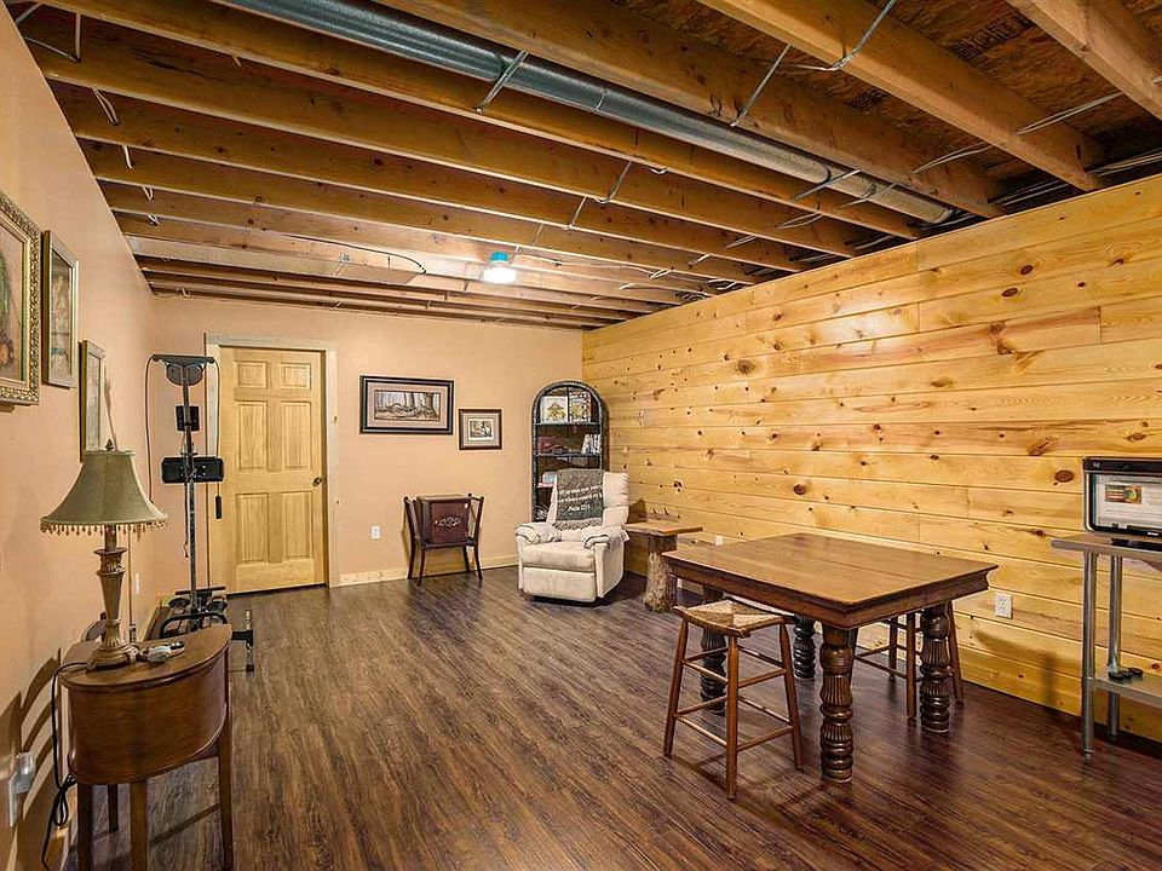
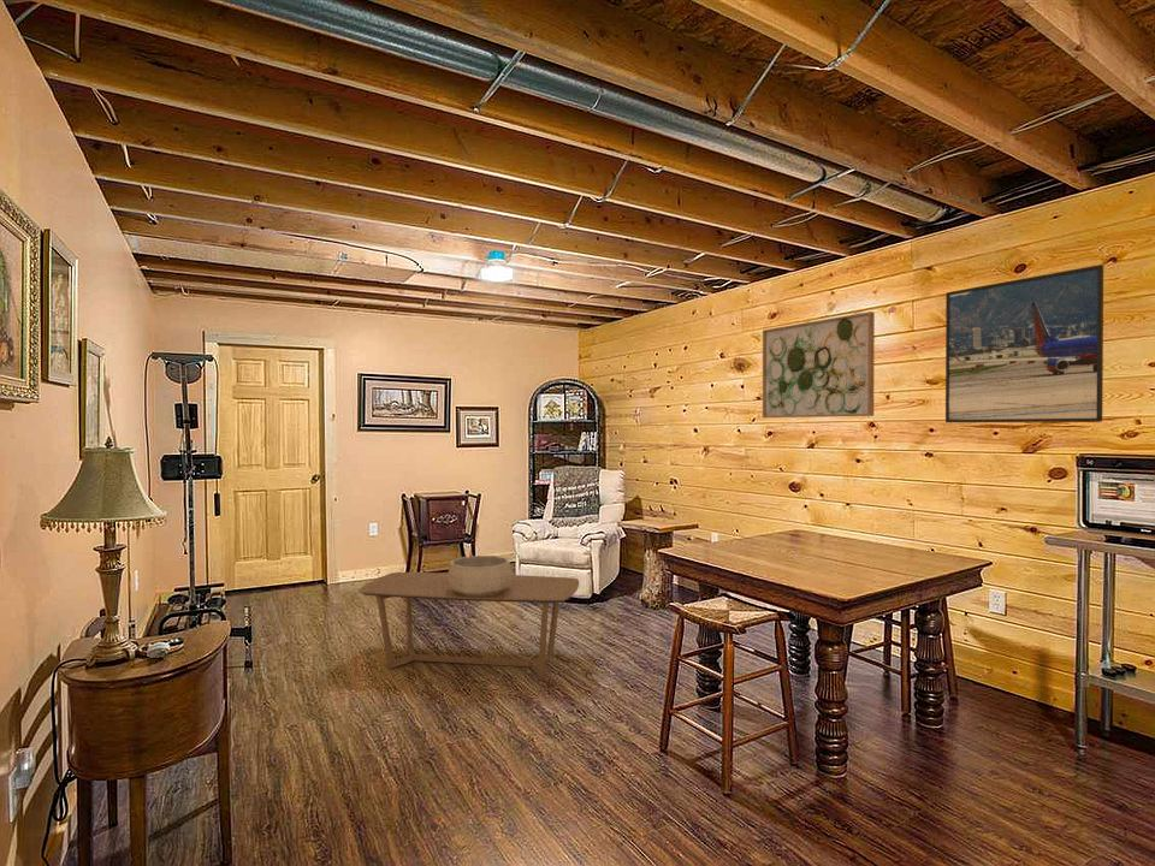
+ decorative bowl [448,554,513,597]
+ coffee table [357,571,580,678]
+ wall art [762,310,876,419]
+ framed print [944,263,1104,423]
